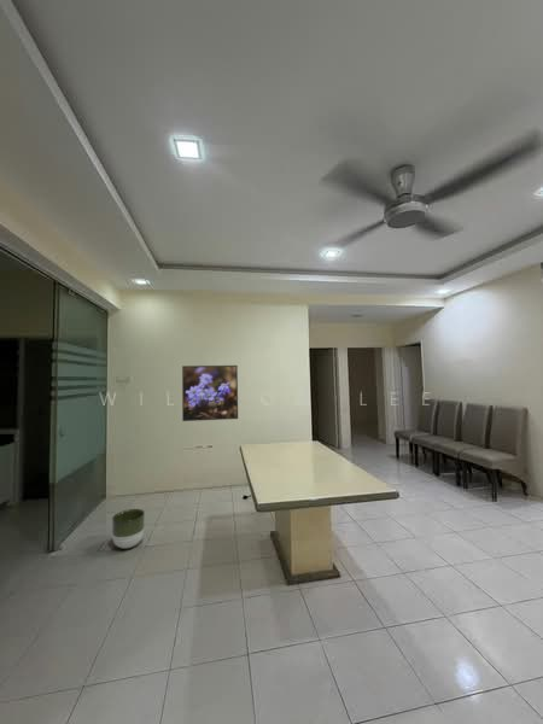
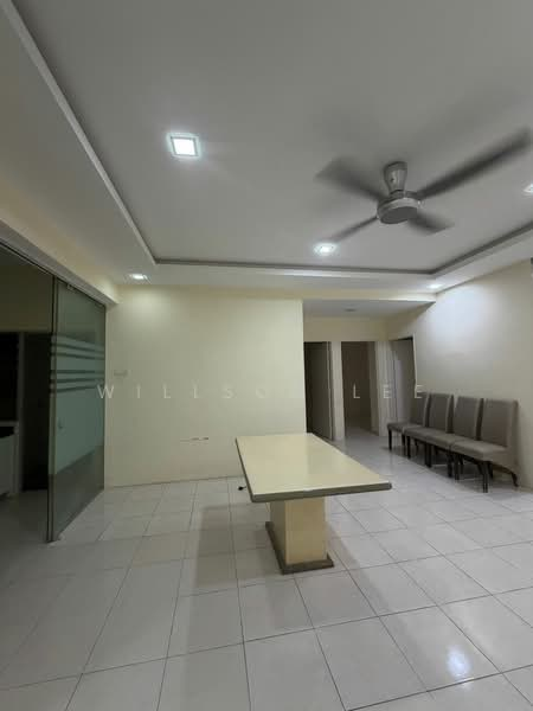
- planter [111,508,146,549]
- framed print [181,364,239,422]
